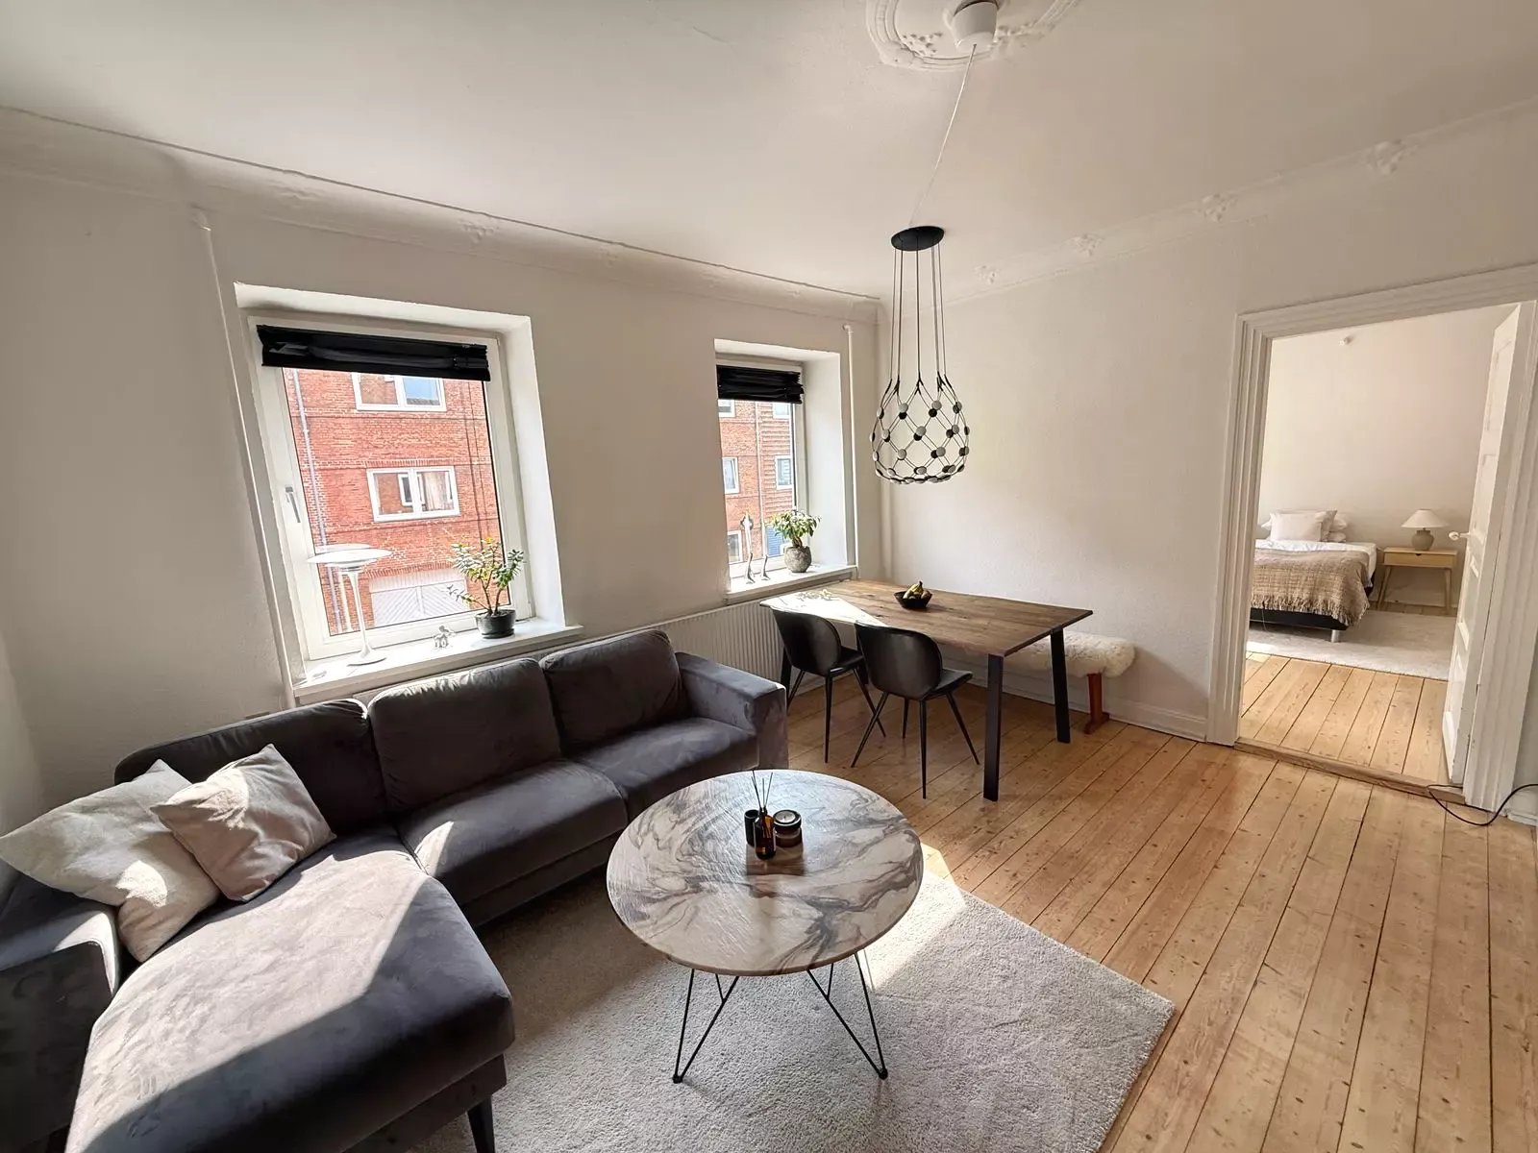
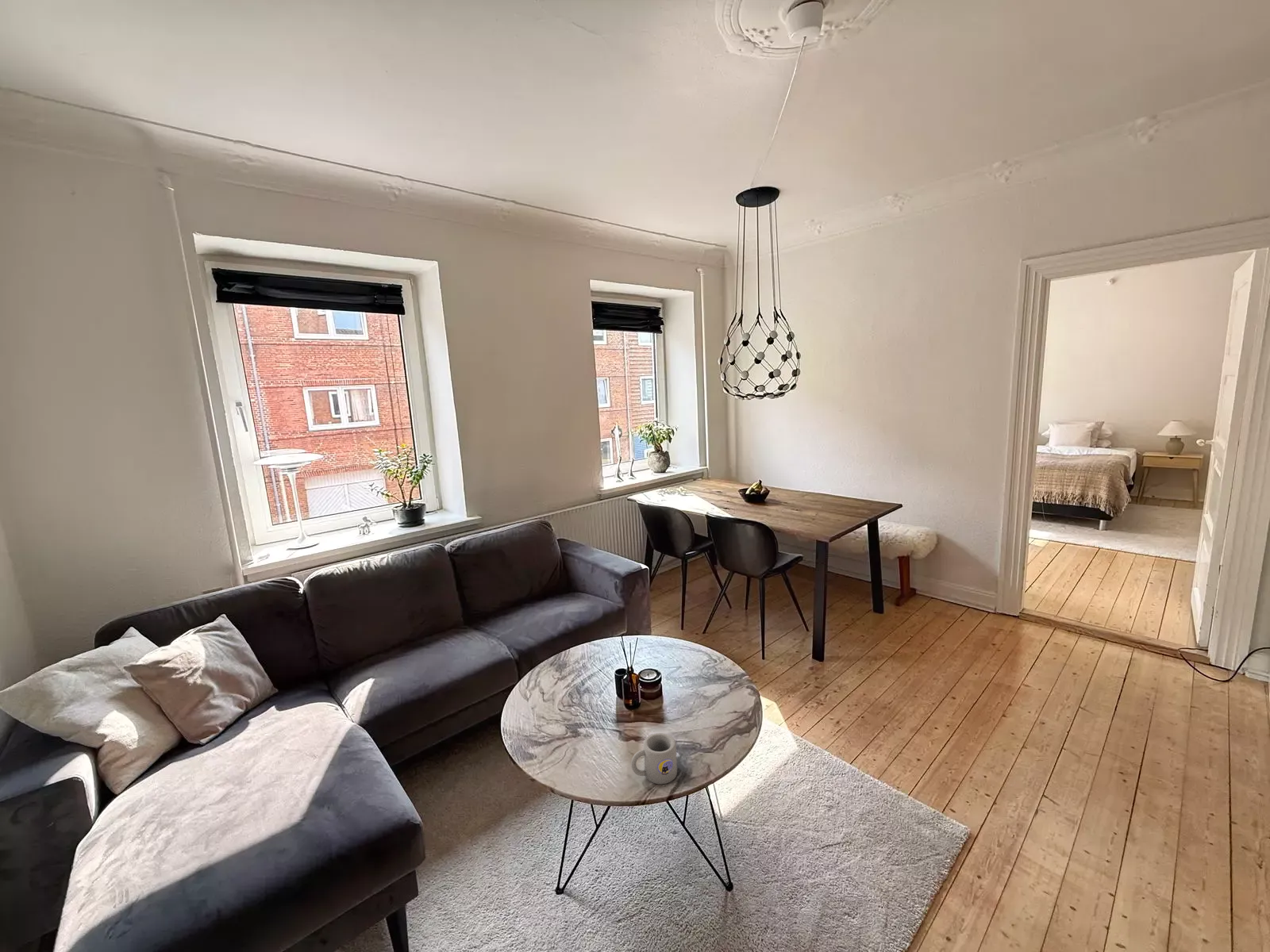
+ mug [630,732,678,785]
